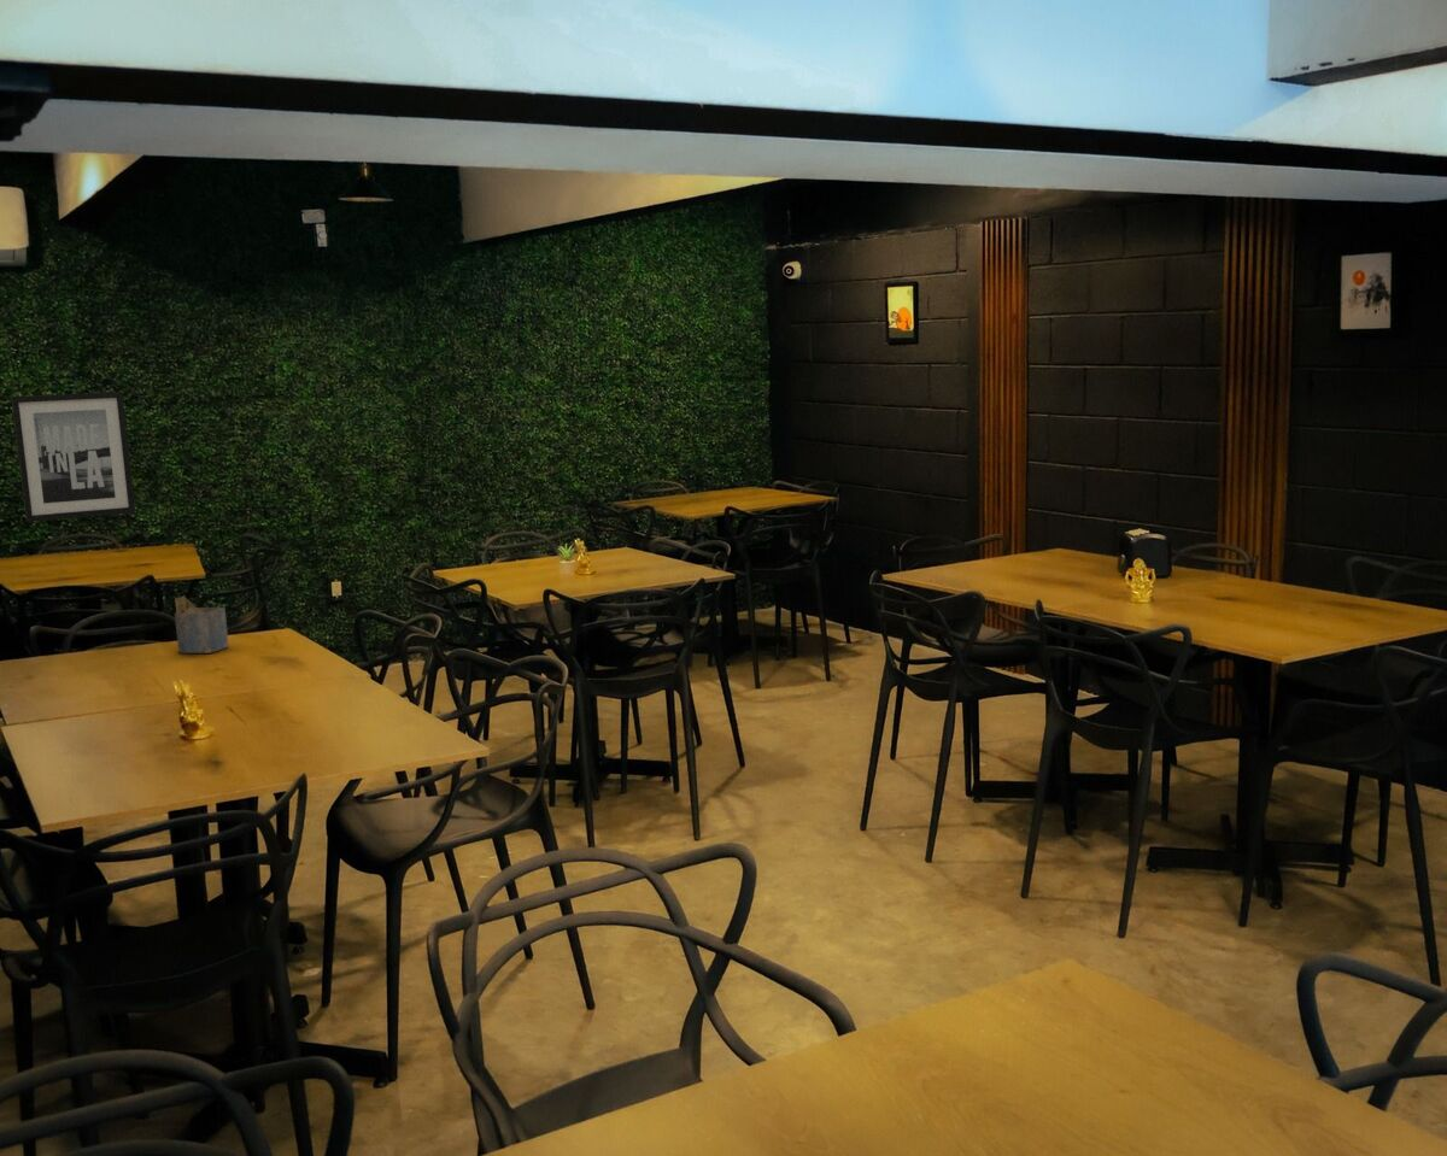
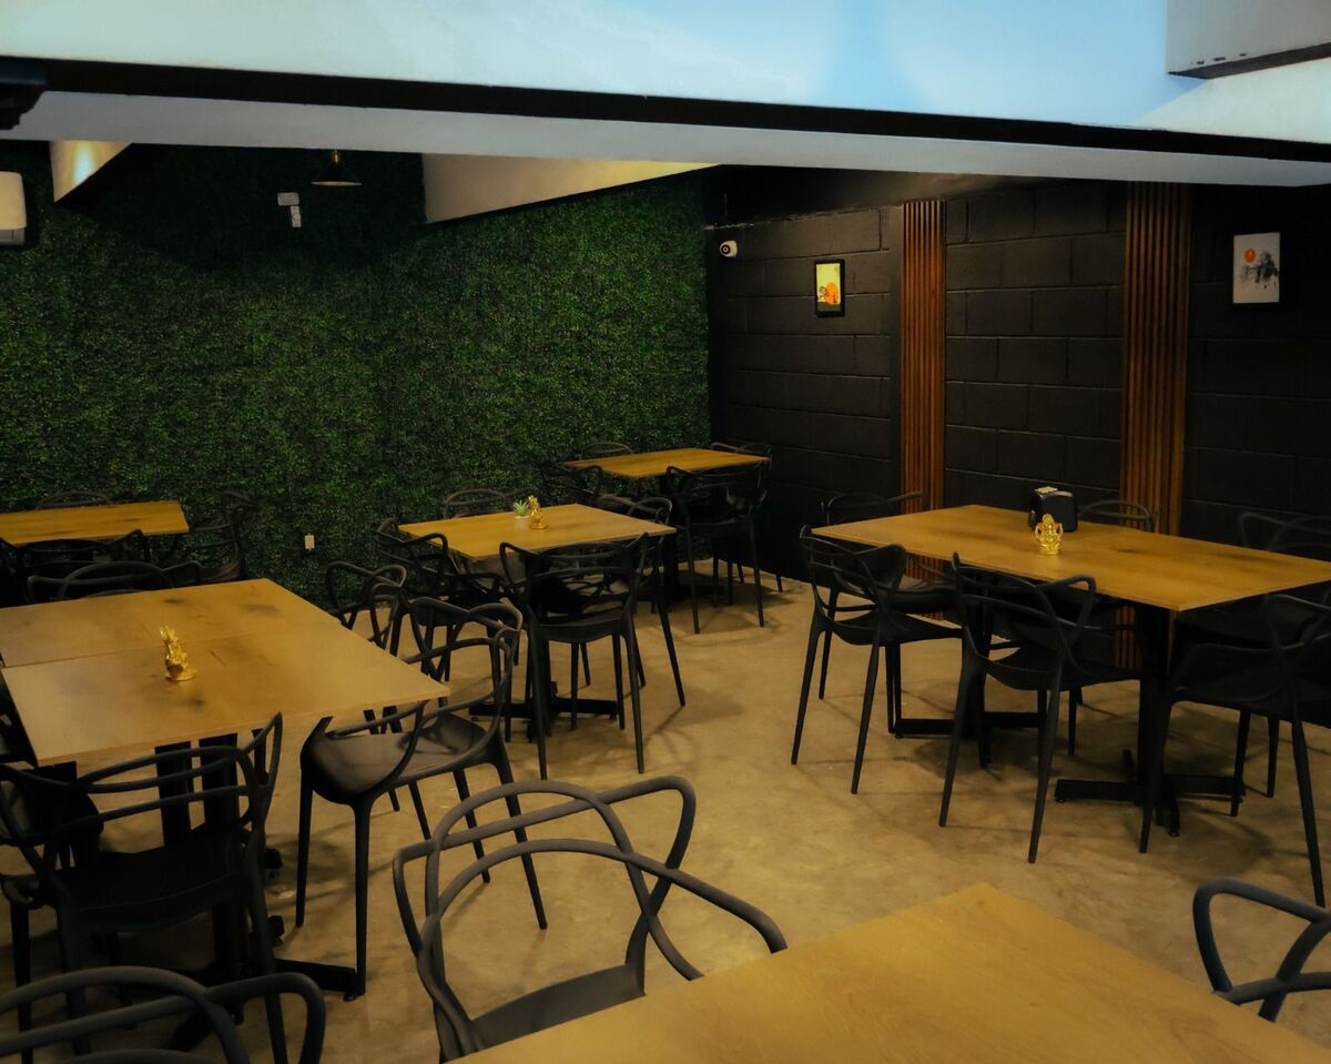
- napkin holder [174,595,230,655]
- wall art [10,391,136,523]
